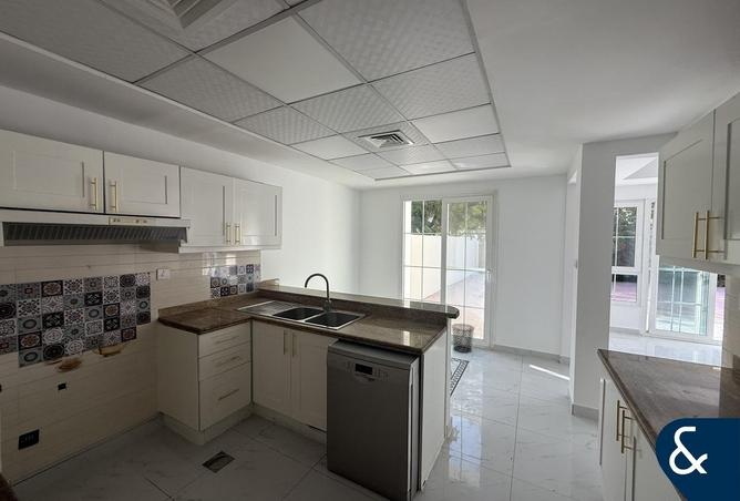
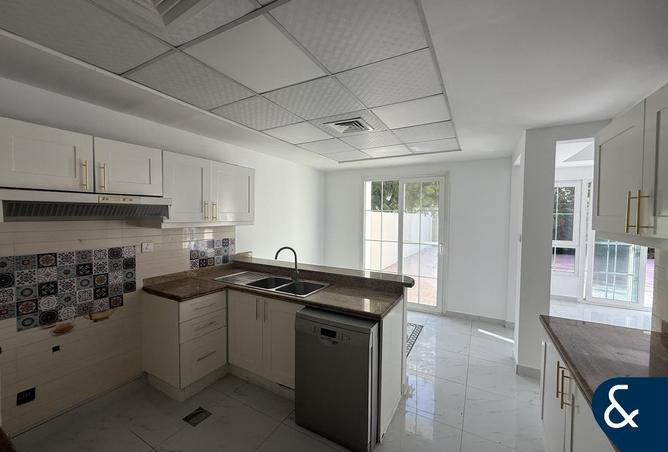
- waste bin [451,323,475,354]
